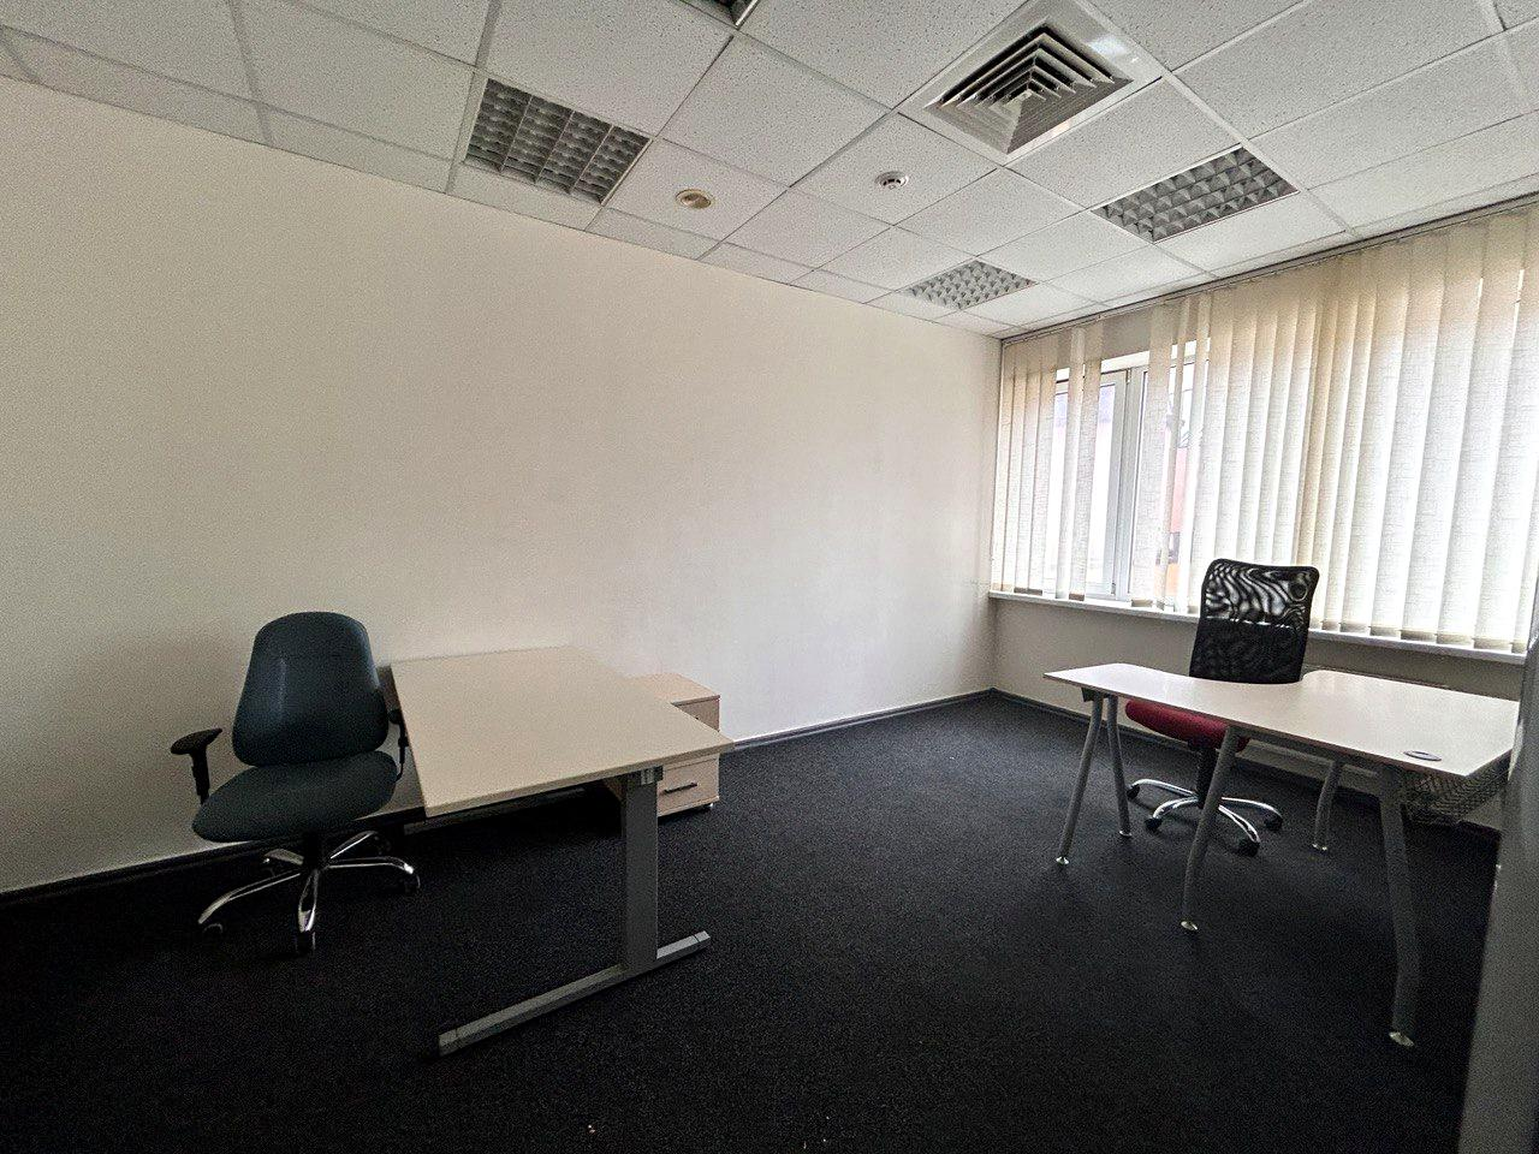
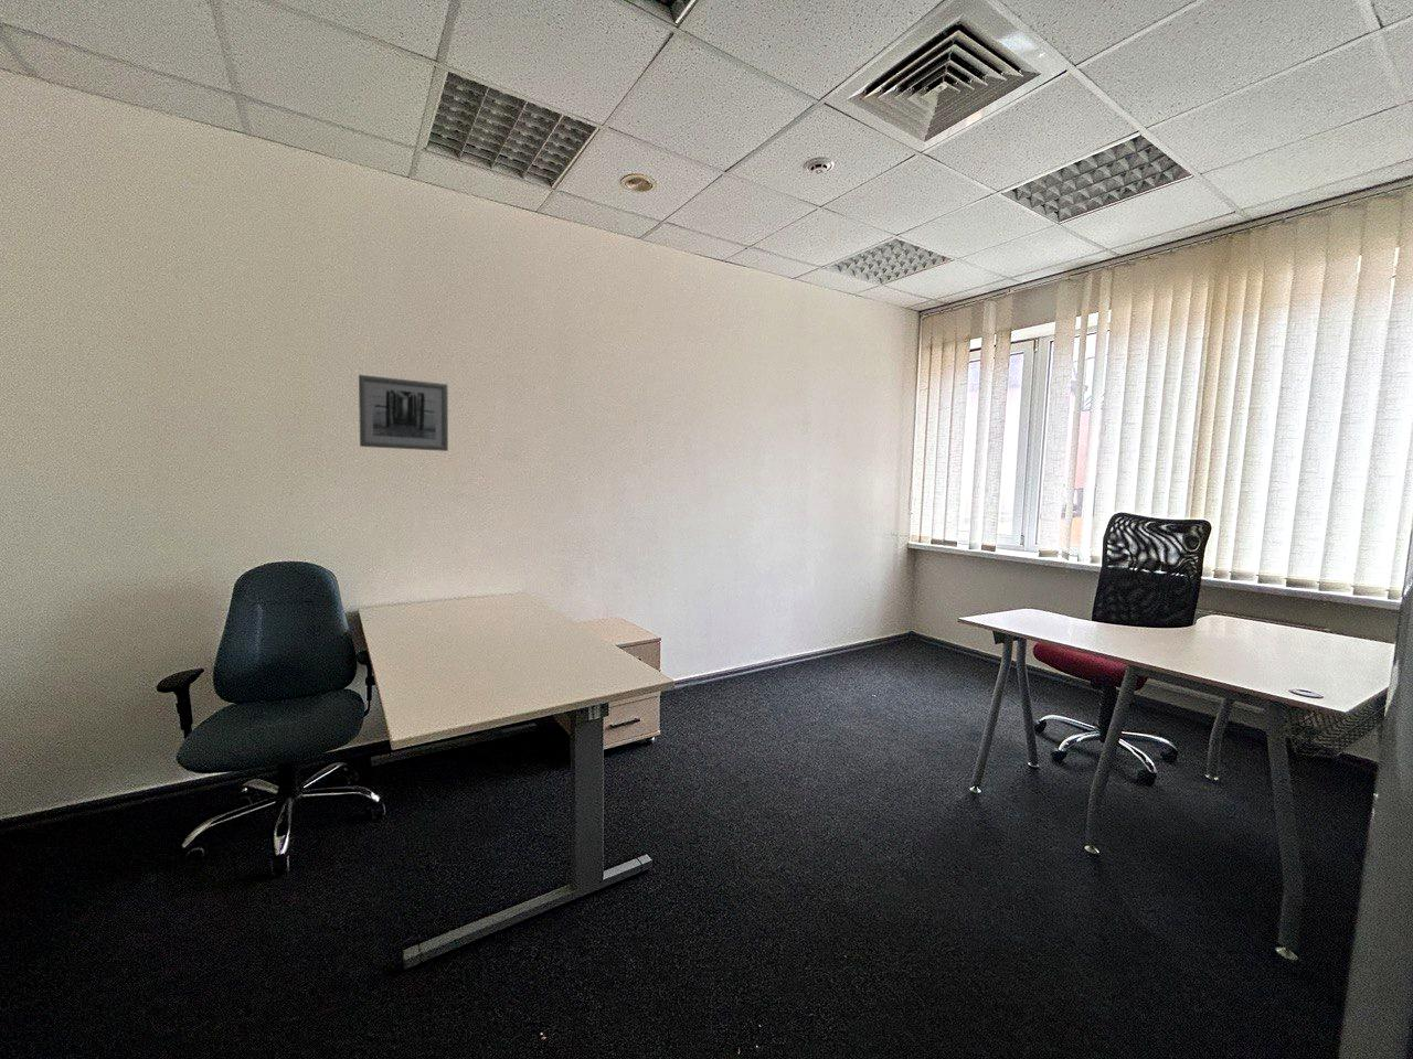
+ wall art [357,374,449,453]
